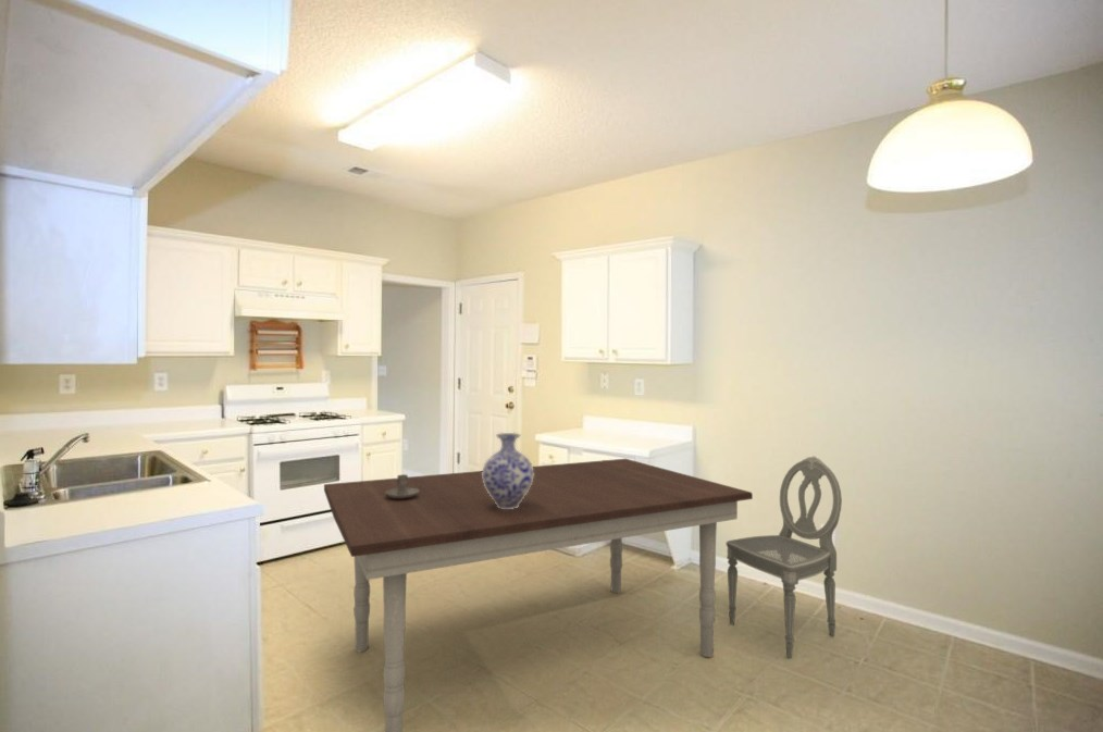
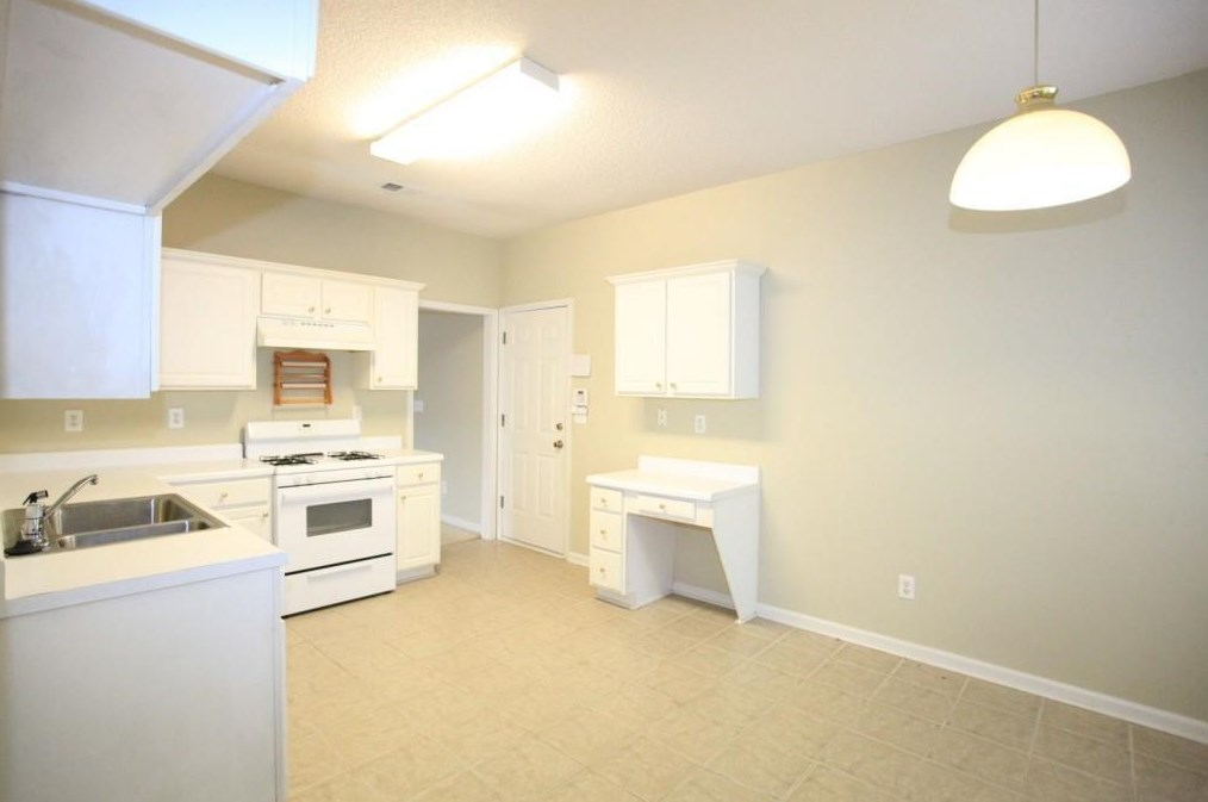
- dining chair [726,455,843,659]
- dining table [323,458,754,732]
- candle holder [385,473,419,499]
- vase [482,432,534,509]
